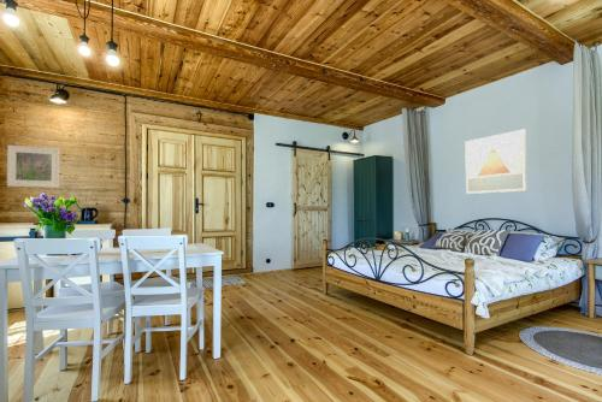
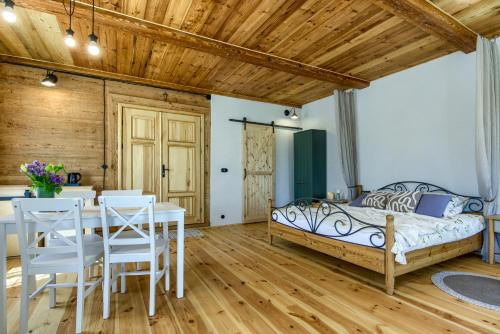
- wall art [464,129,529,195]
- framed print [6,144,60,189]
